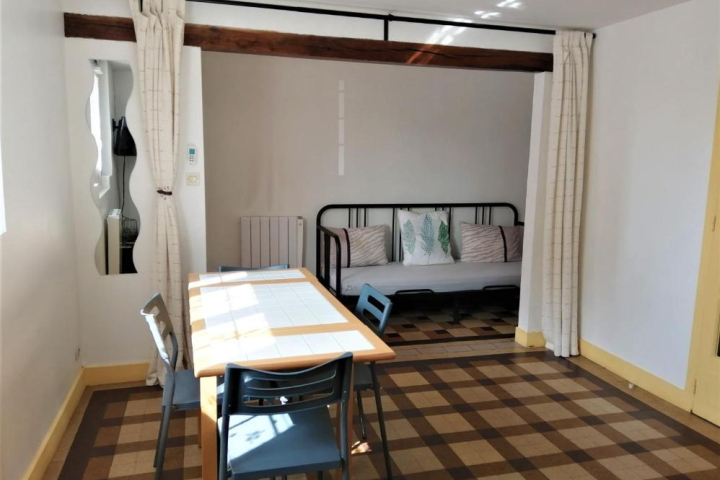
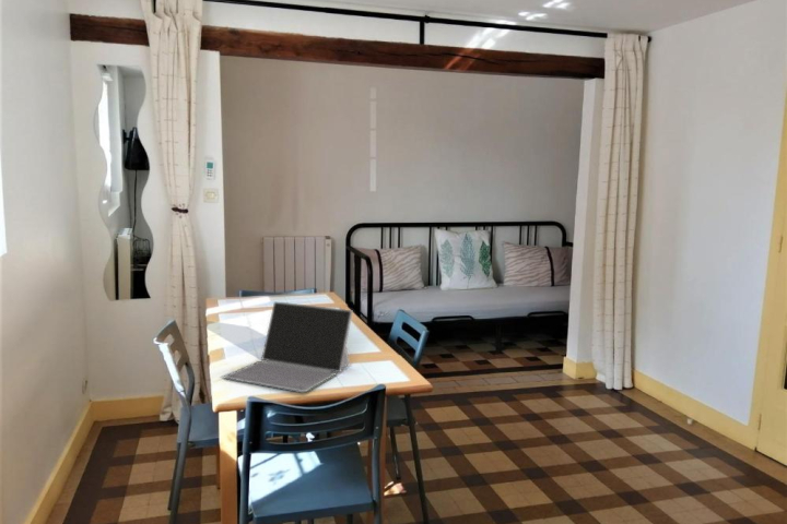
+ laptop [222,300,354,393]
